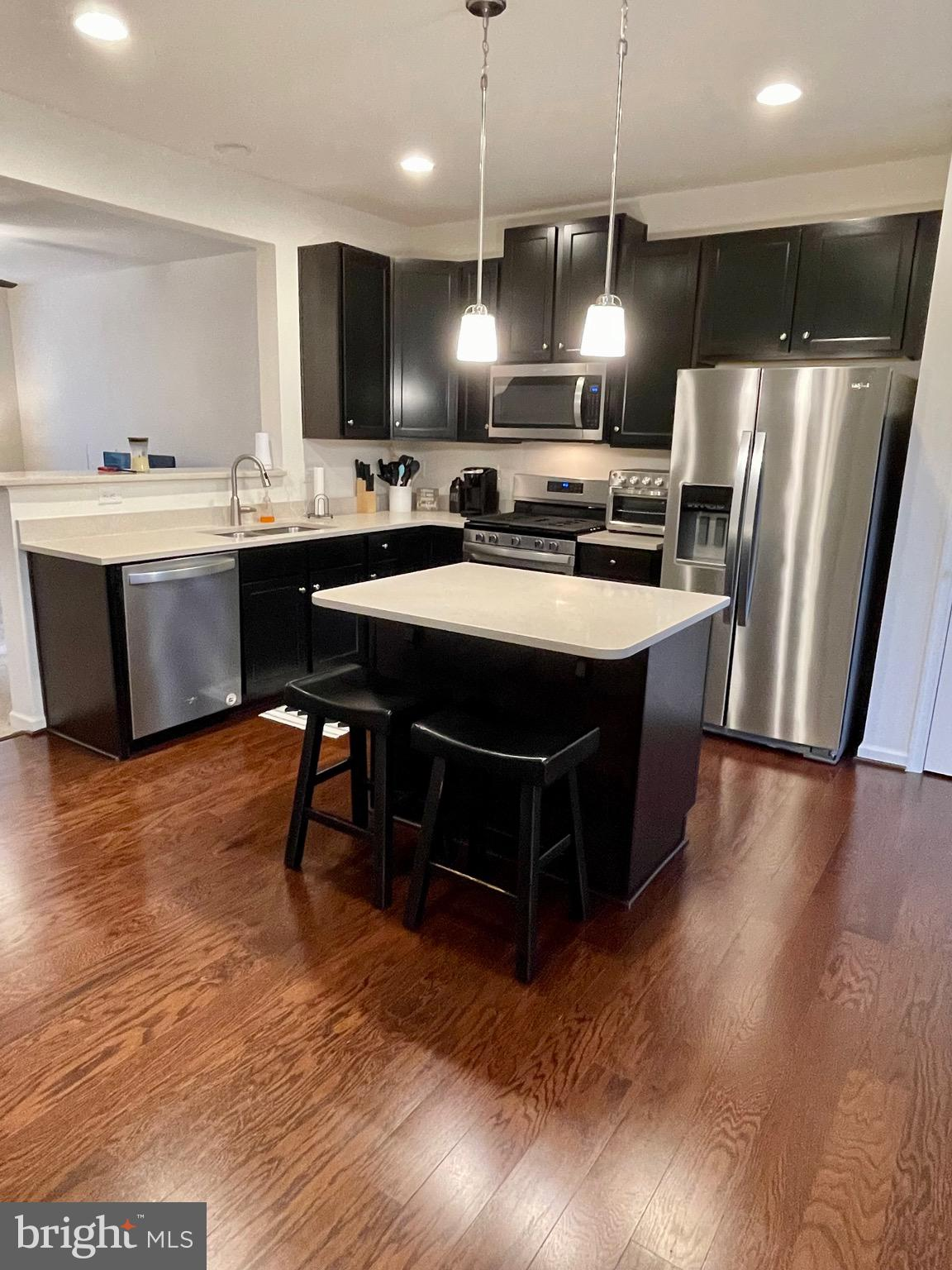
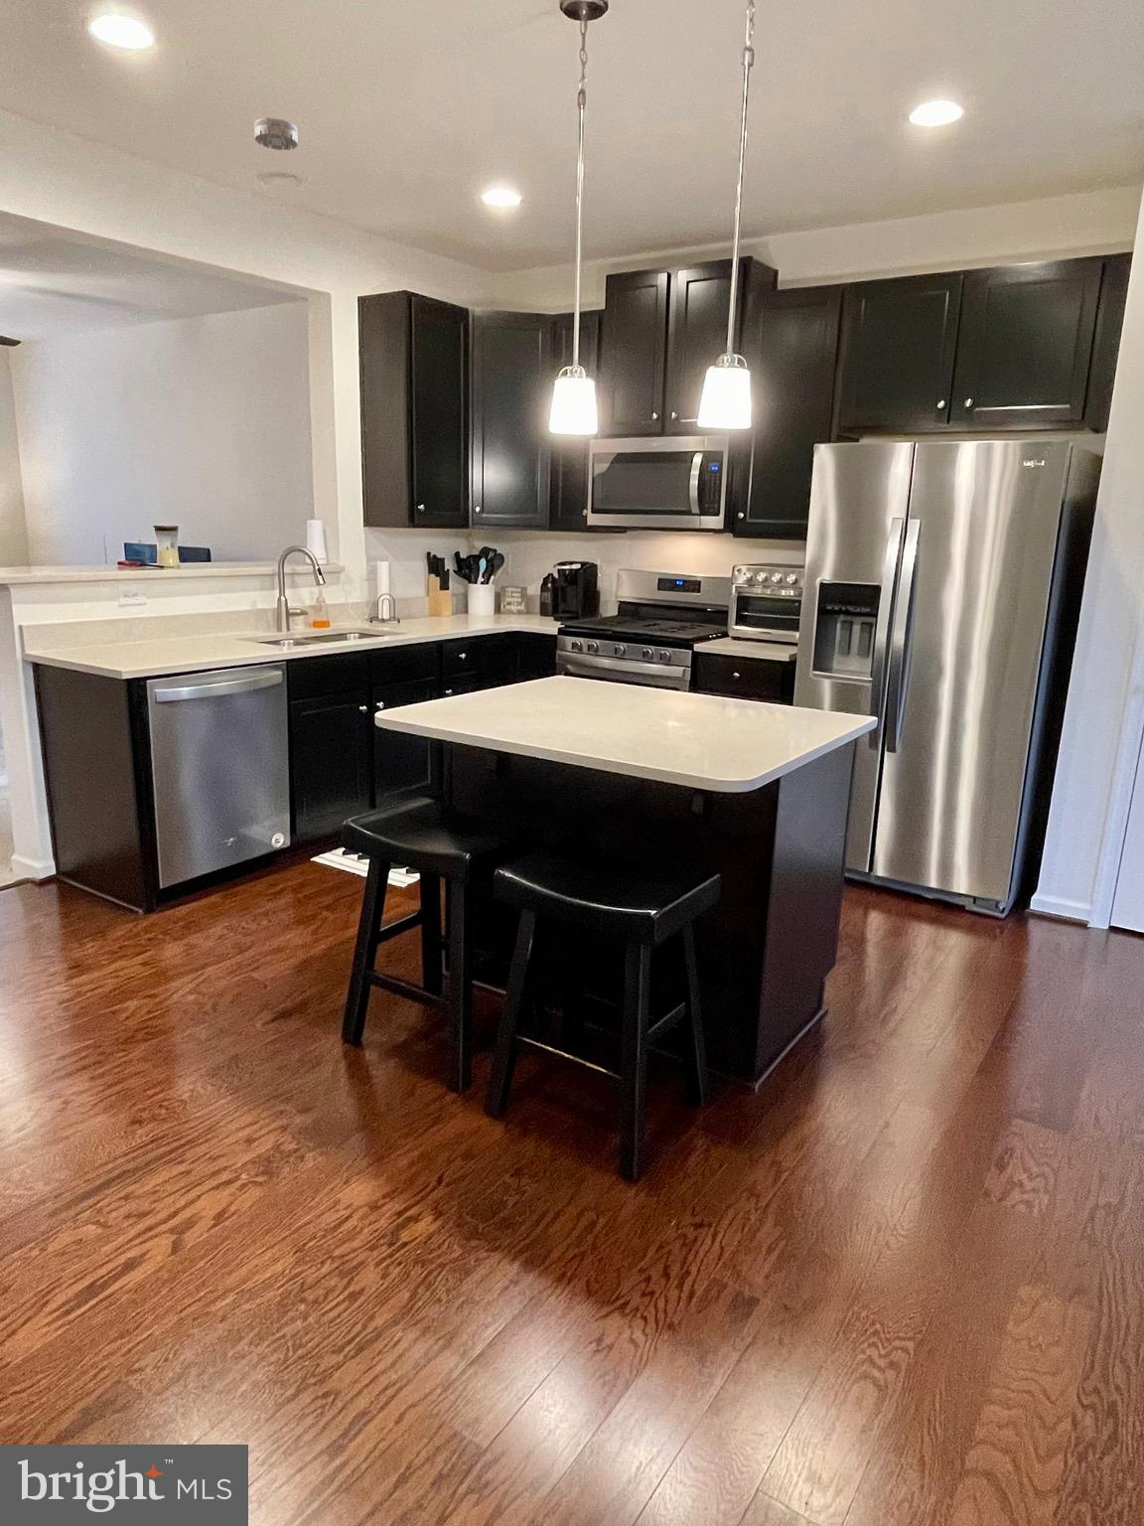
+ smoke detector [254,117,299,151]
